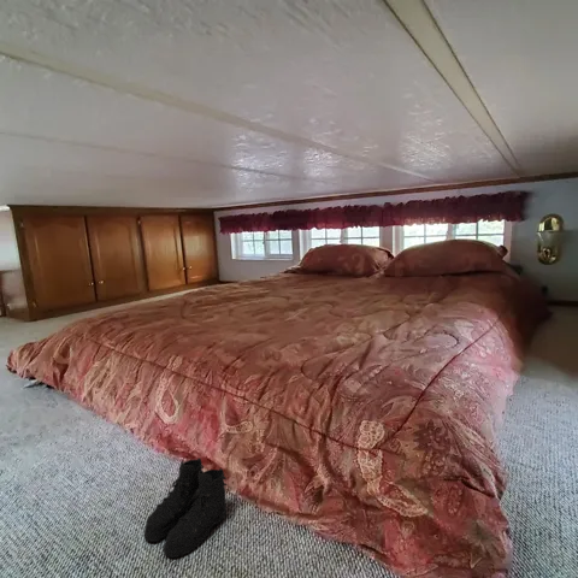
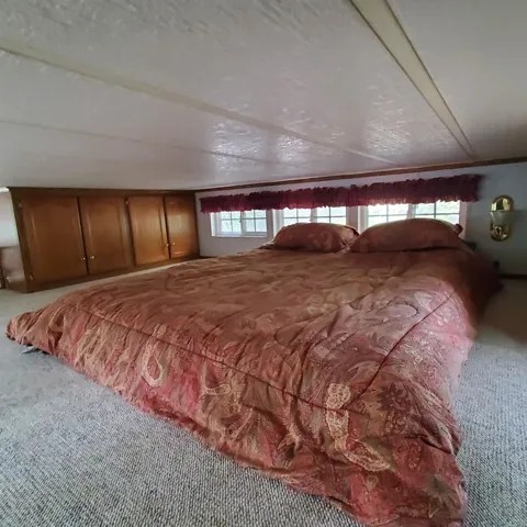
- boots [143,456,229,559]
